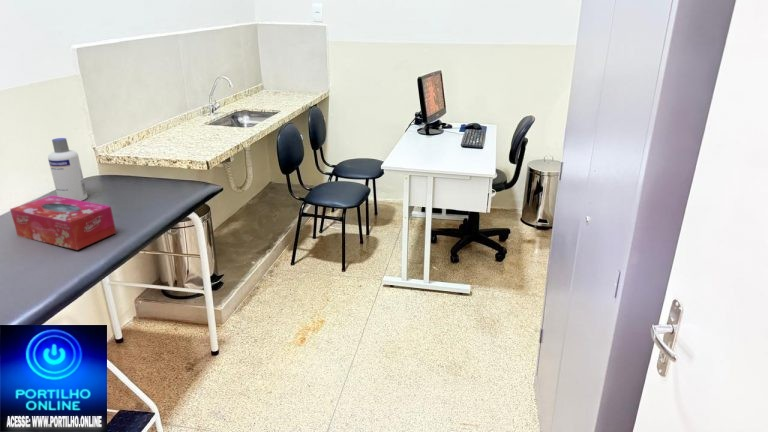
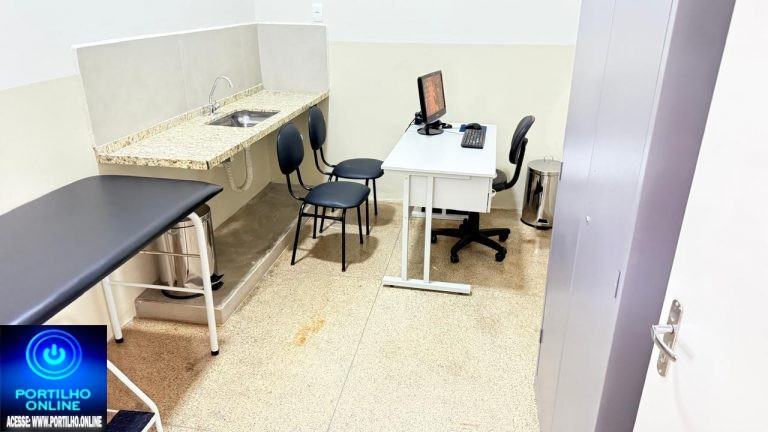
- tissue box [9,194,117,251]
- screw cap bottle [47,137,88,201]
